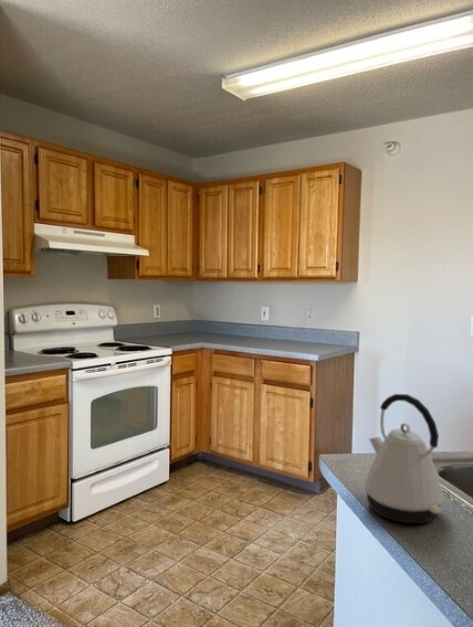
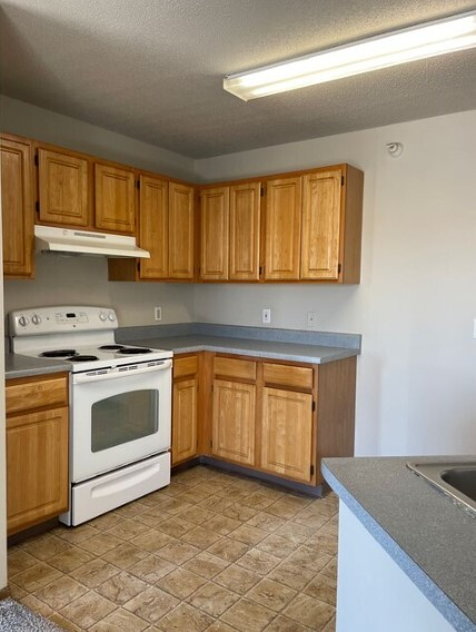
- kettle [364,393,444,524]
